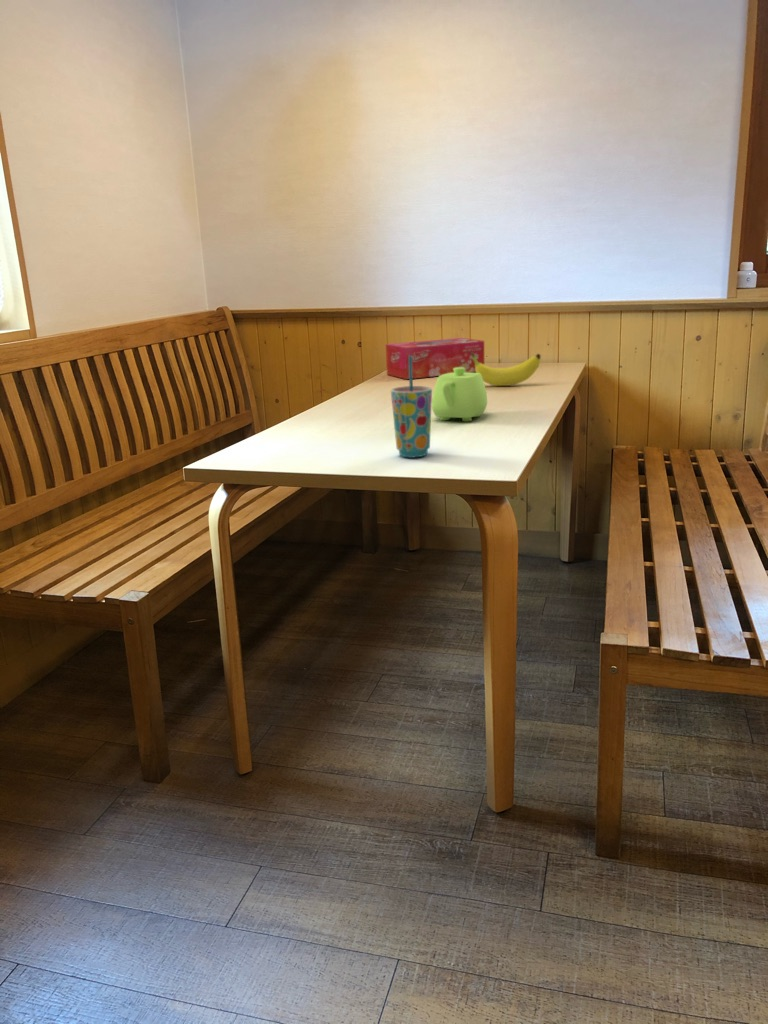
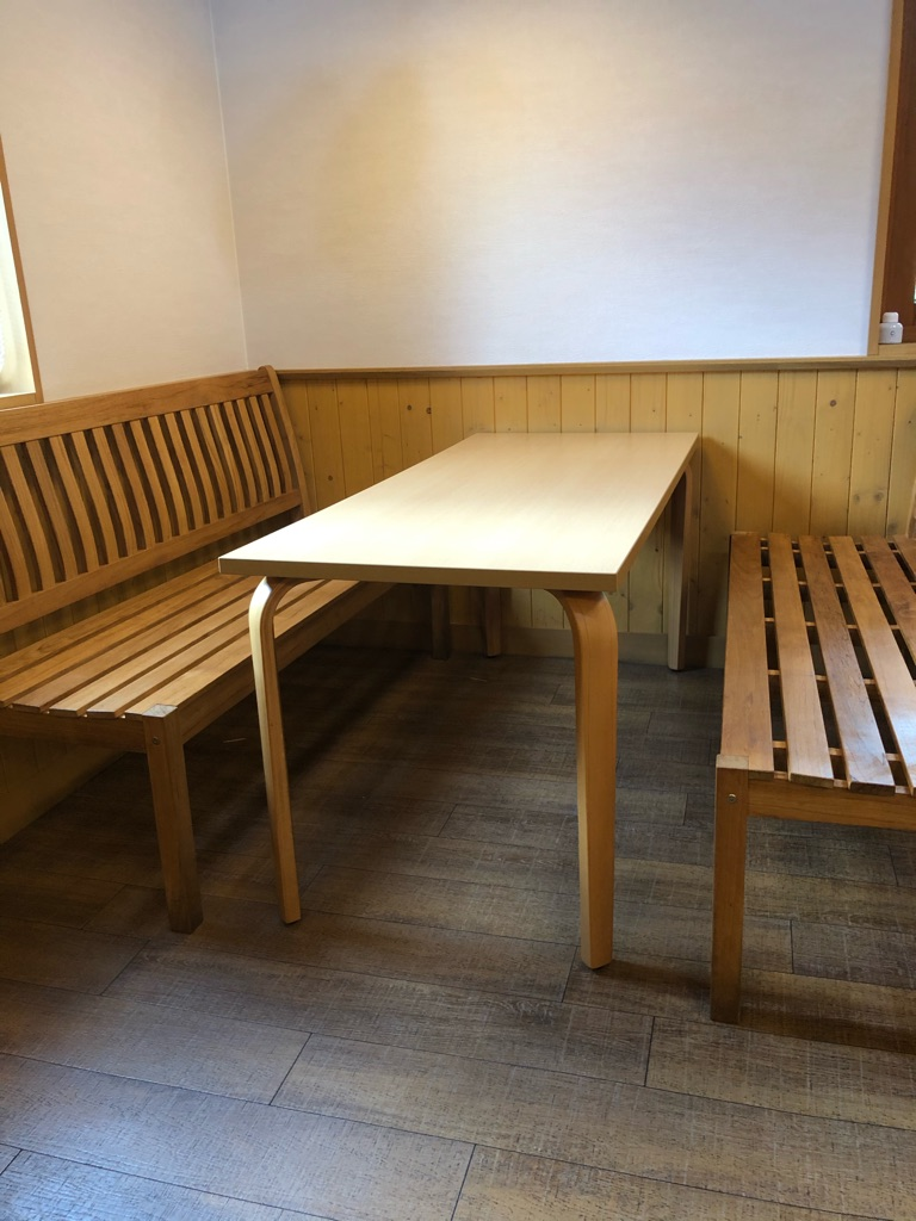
- fruit [471,353,542,387]
- tissue box [385,337,485,380]
- teapot [431,367,488,422]
- cup [390,356,433,459]
